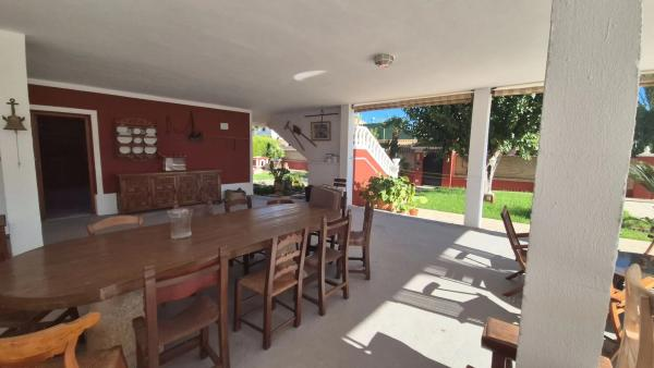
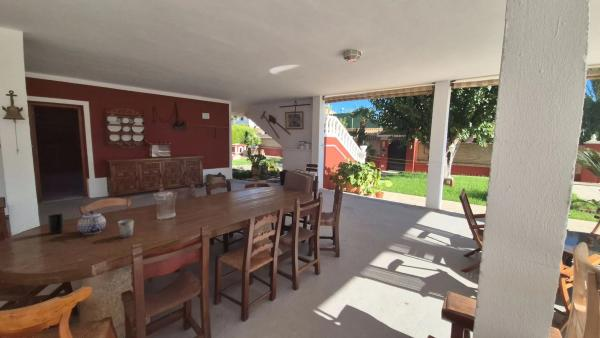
+ cup [117,218,135,239]
+ teapot [76,210,107,236]
+ cup [46,213,64,235]
